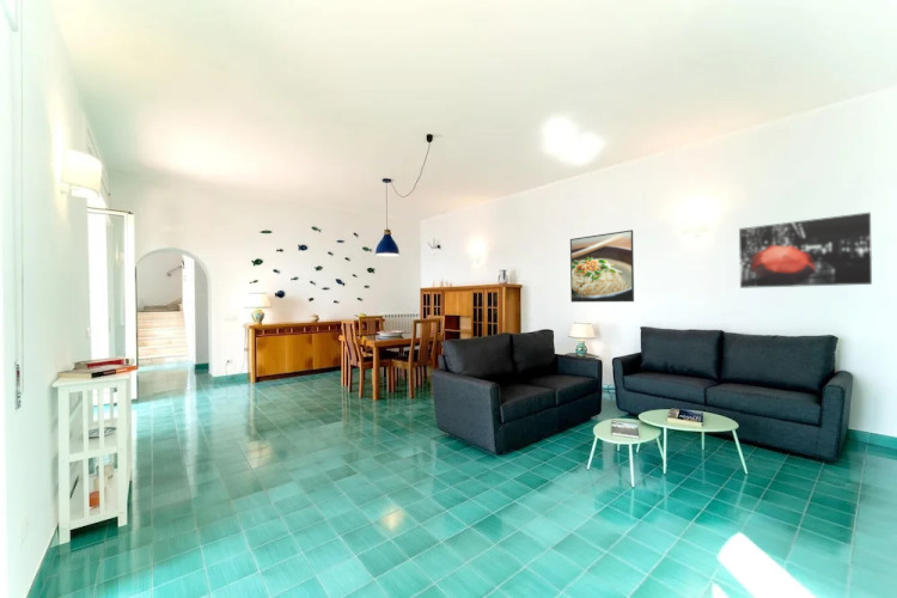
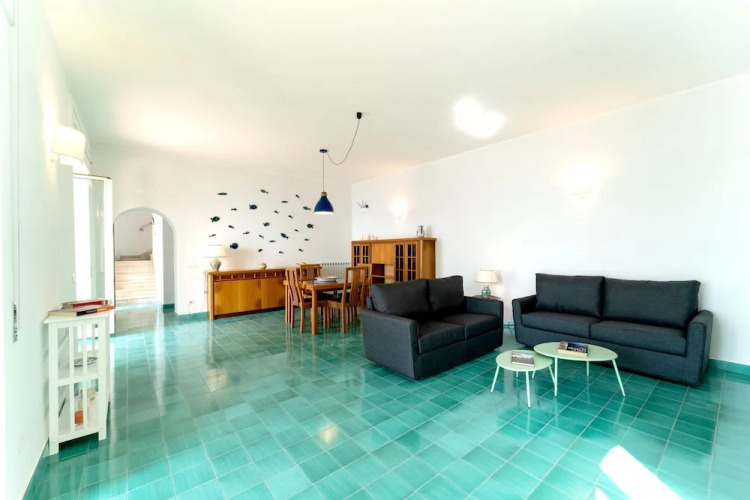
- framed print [569,228,635,303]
- wall art [738,212,873,289]
